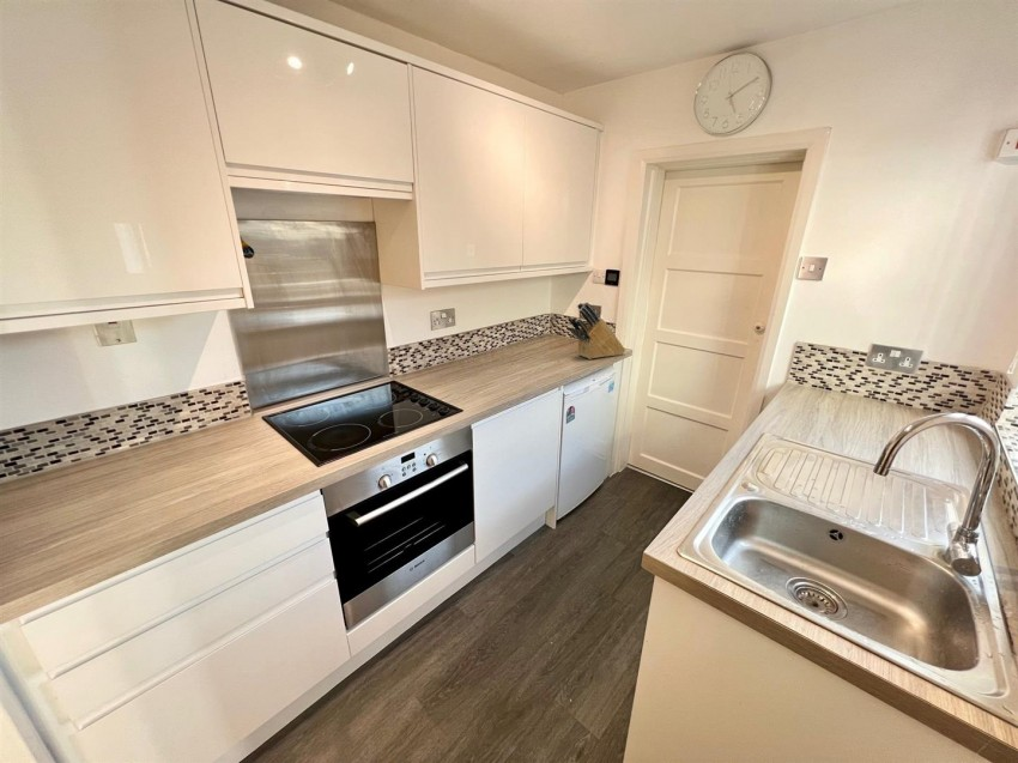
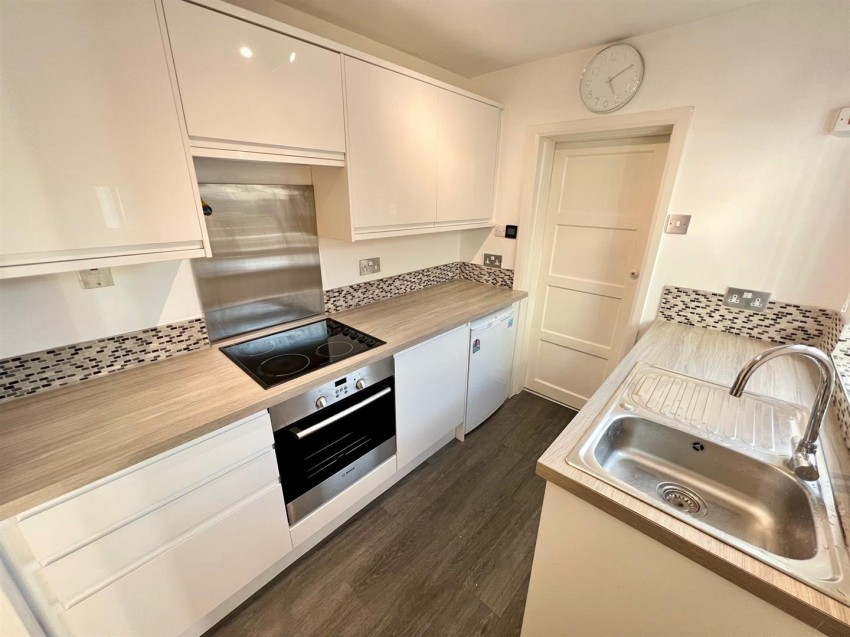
- knife block [566,302,626,361]
